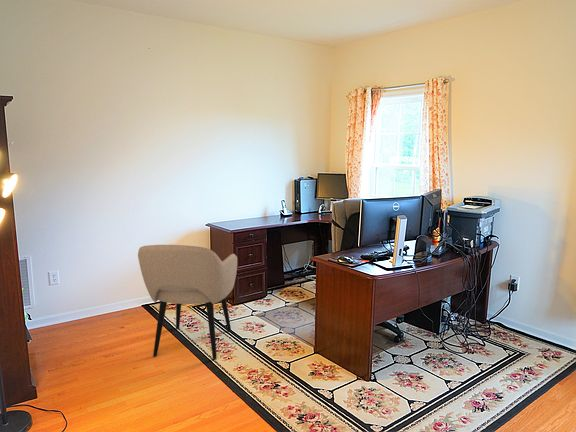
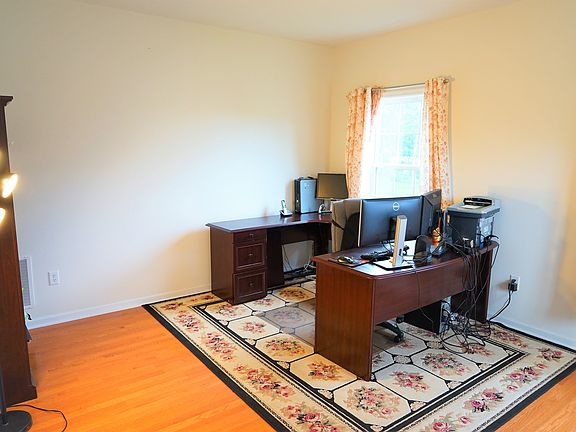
- armchair [137,244,238,360]
